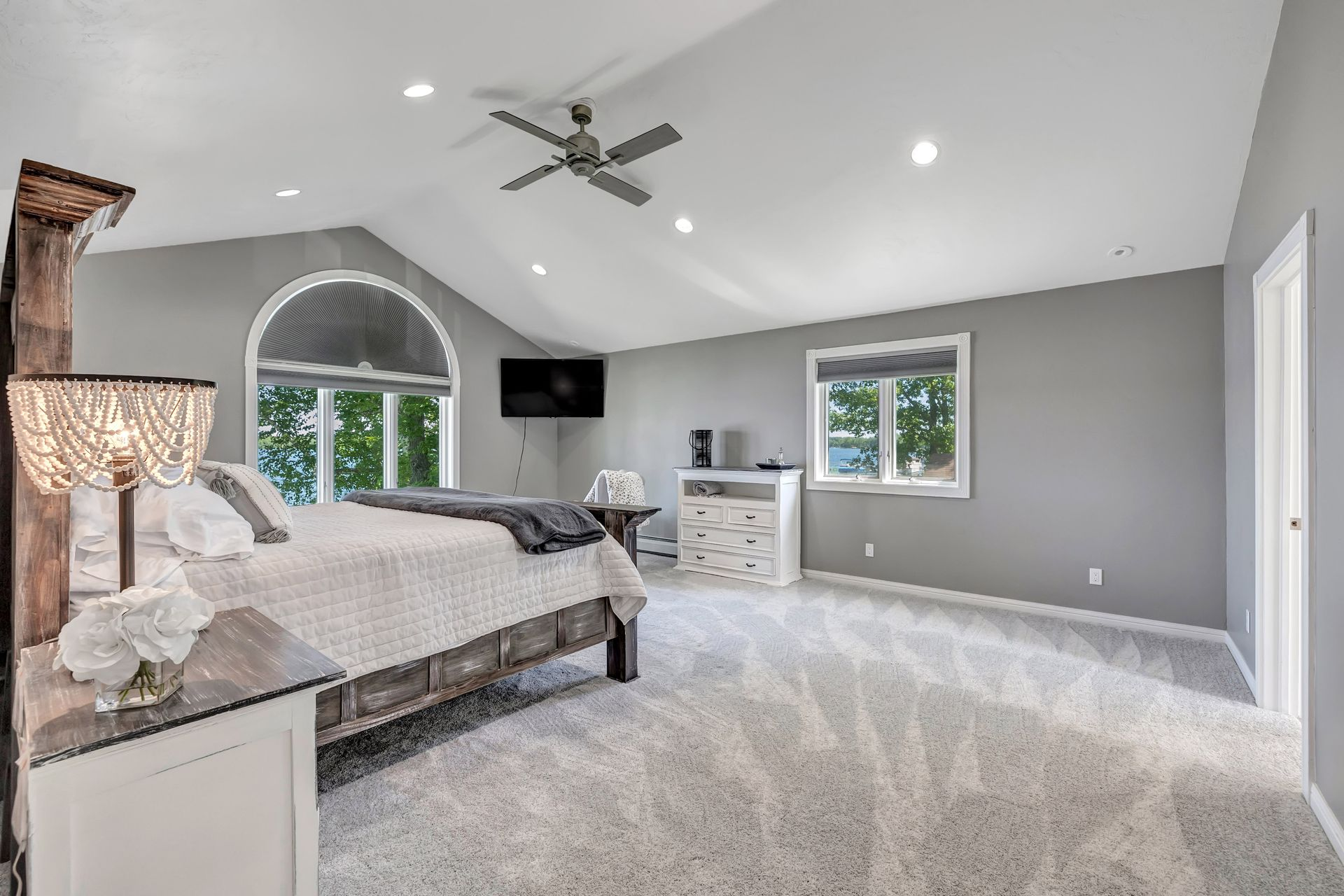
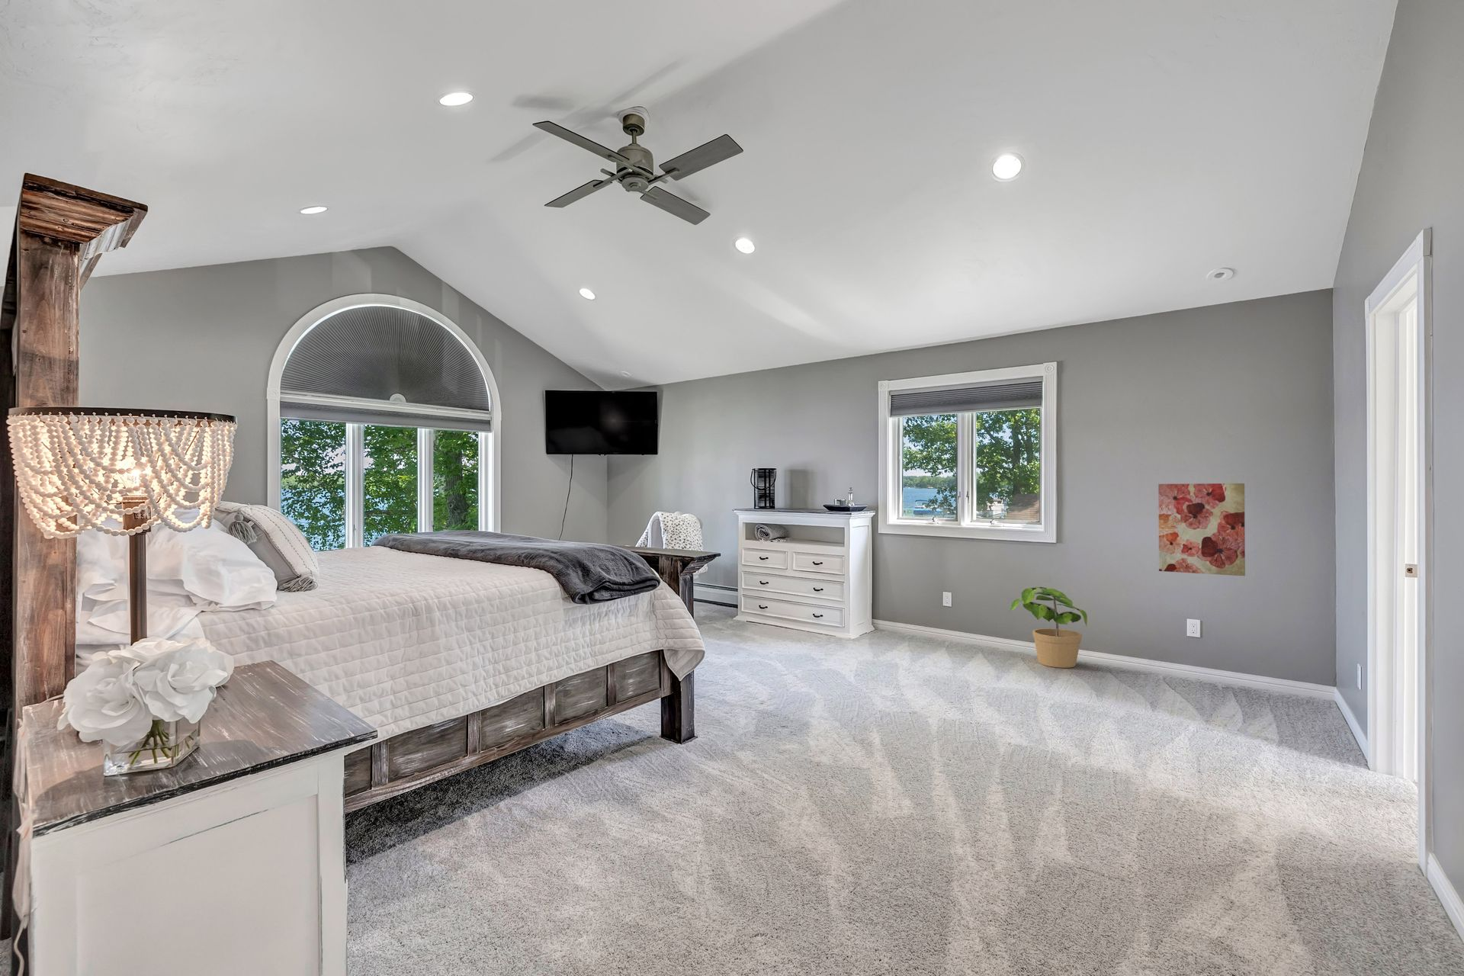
+ wall art [1158,483,1246,576]
+ potted plant [1009,586,1088,669]
